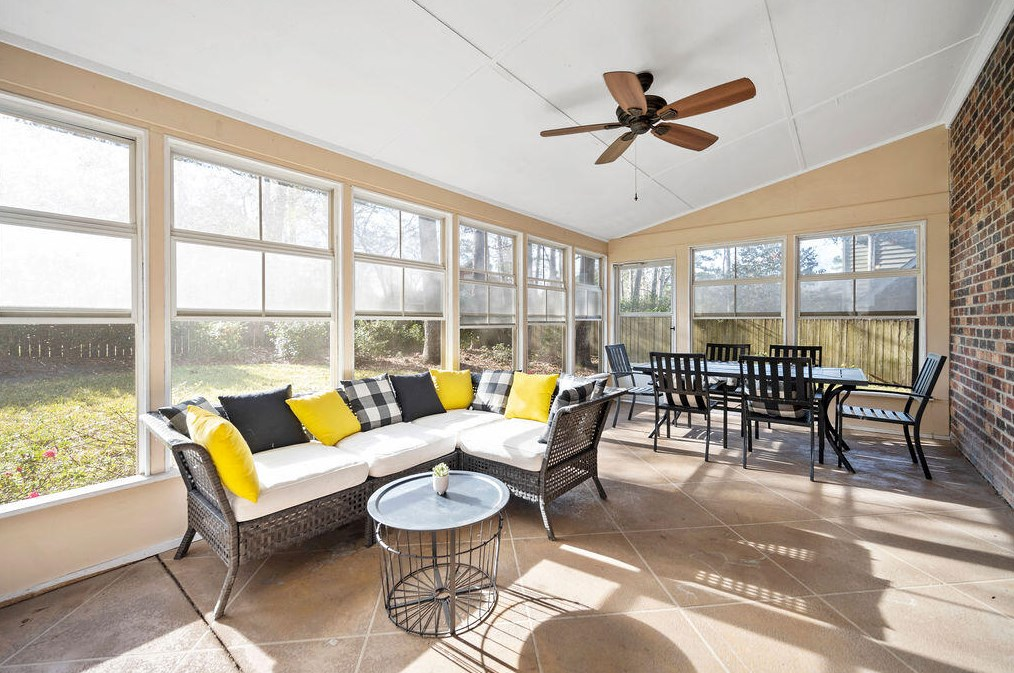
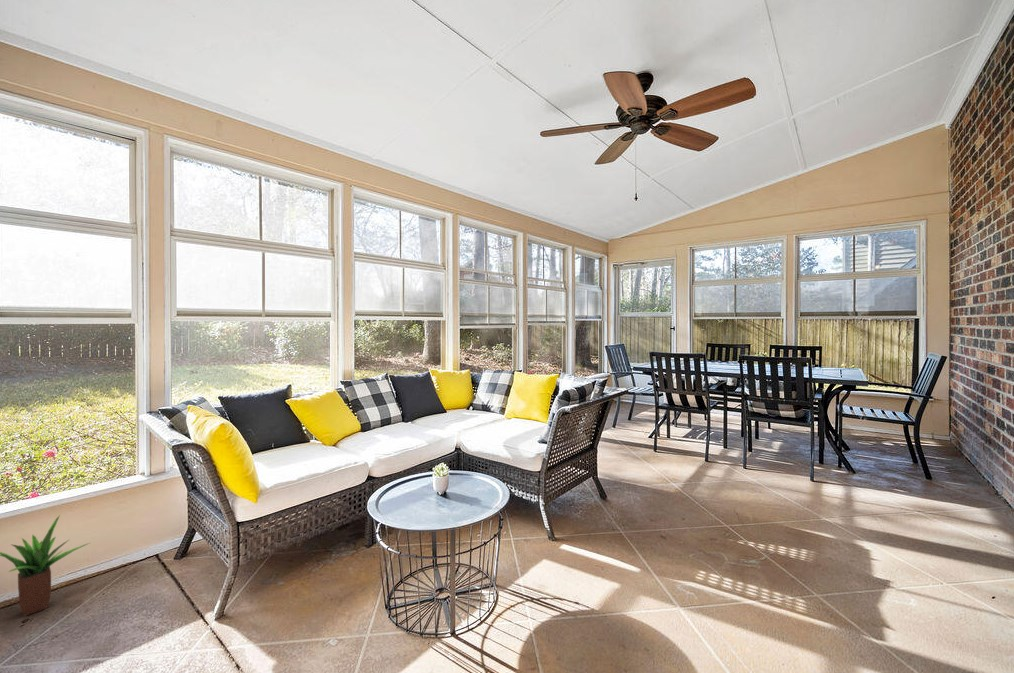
+ potted plant [0,514,90,617]
